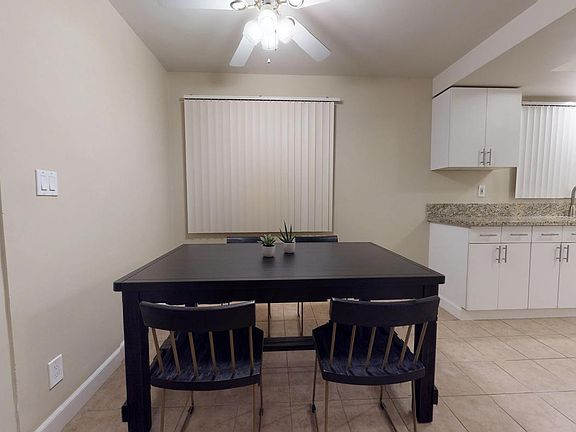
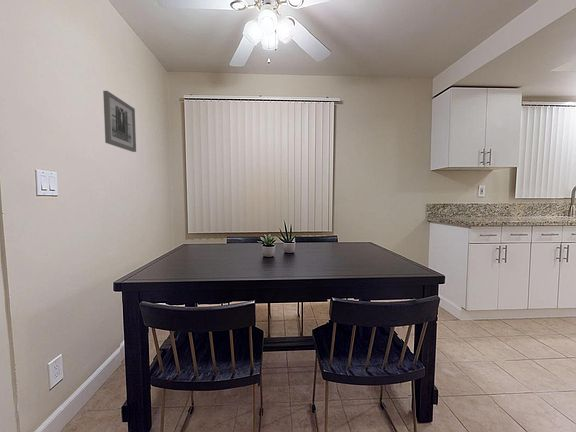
+ wall art [102,90,137,153]
